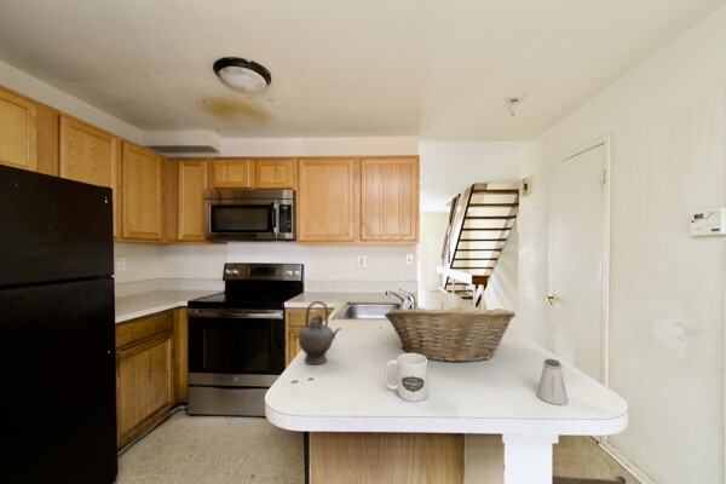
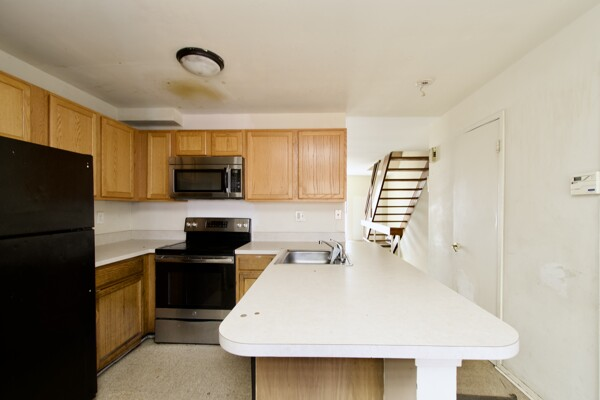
- fruit basket [384,301,517,364]
- saltshaker [536,358,570,407]
- teapot [298,300,342,365]
- mug [384,352,428,403]
